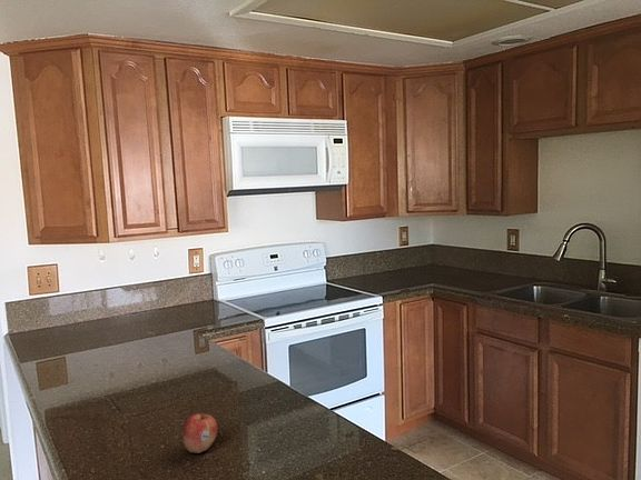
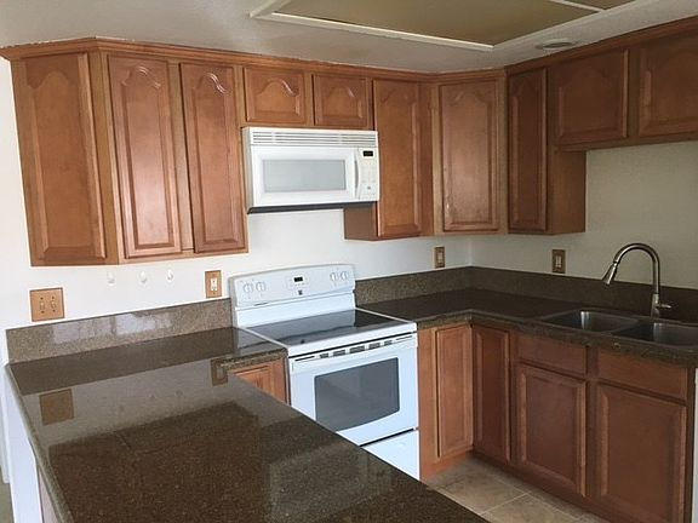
- fruit [181,412,218,454]
